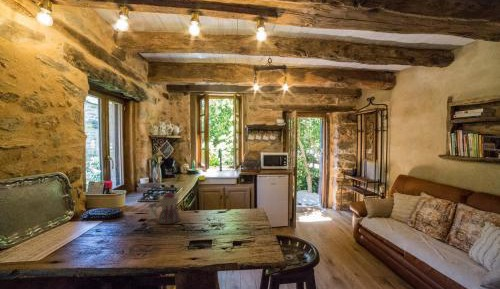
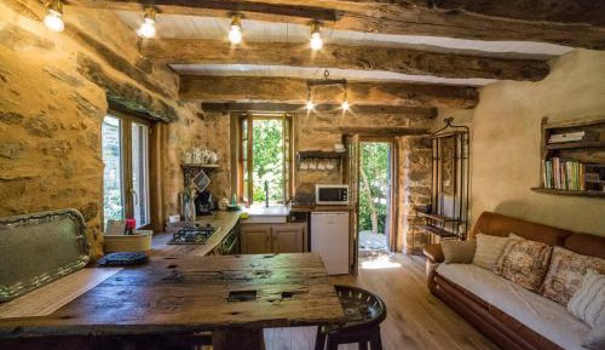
- teapot [148,192,184,225]
